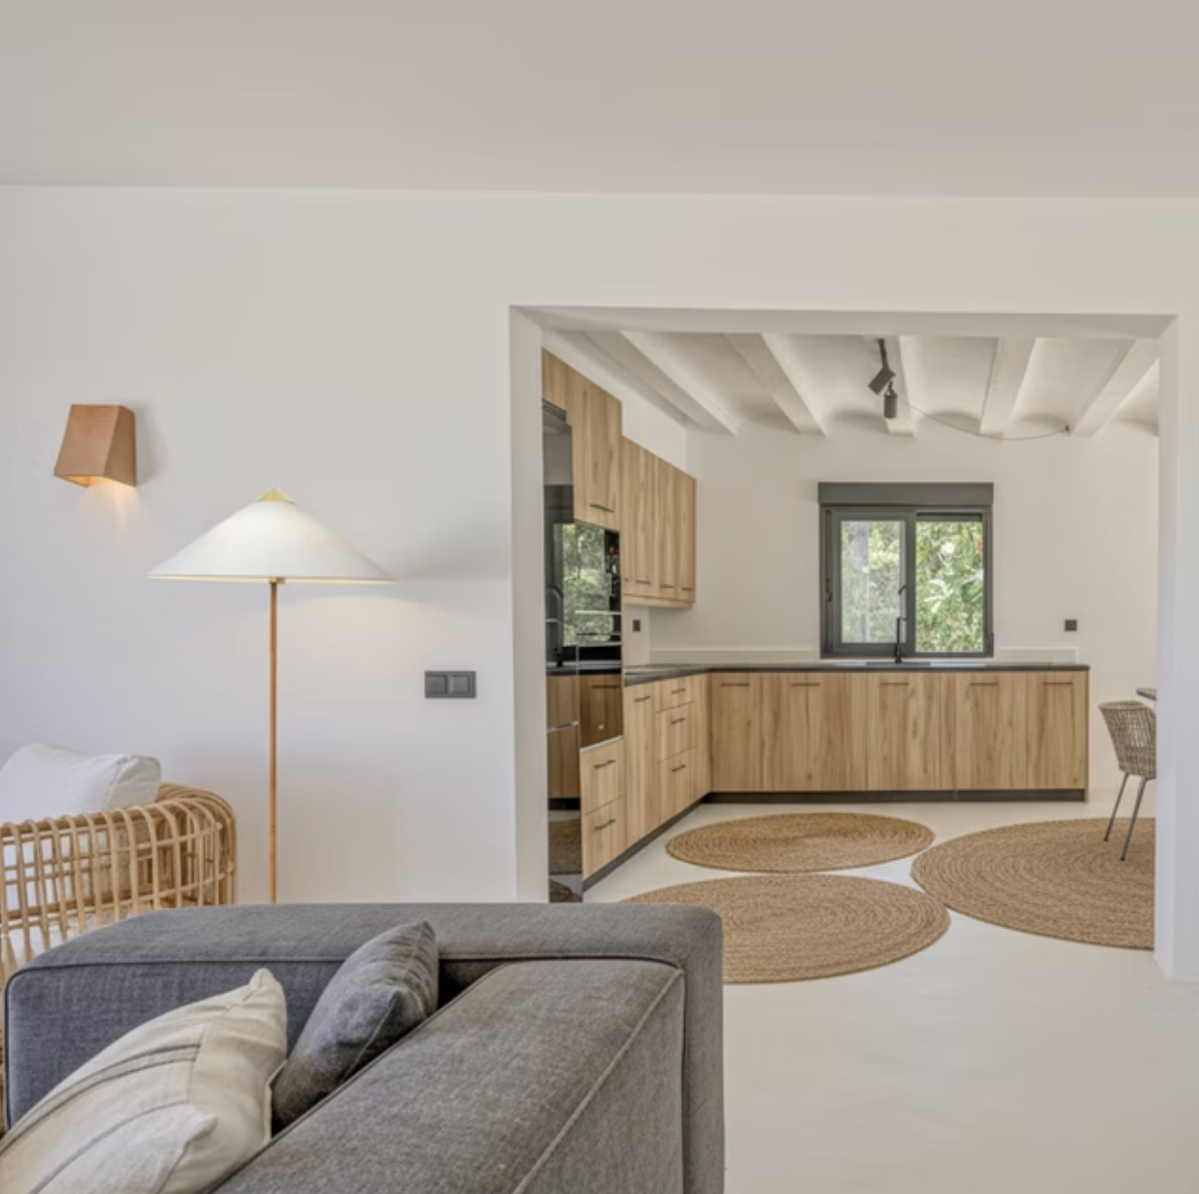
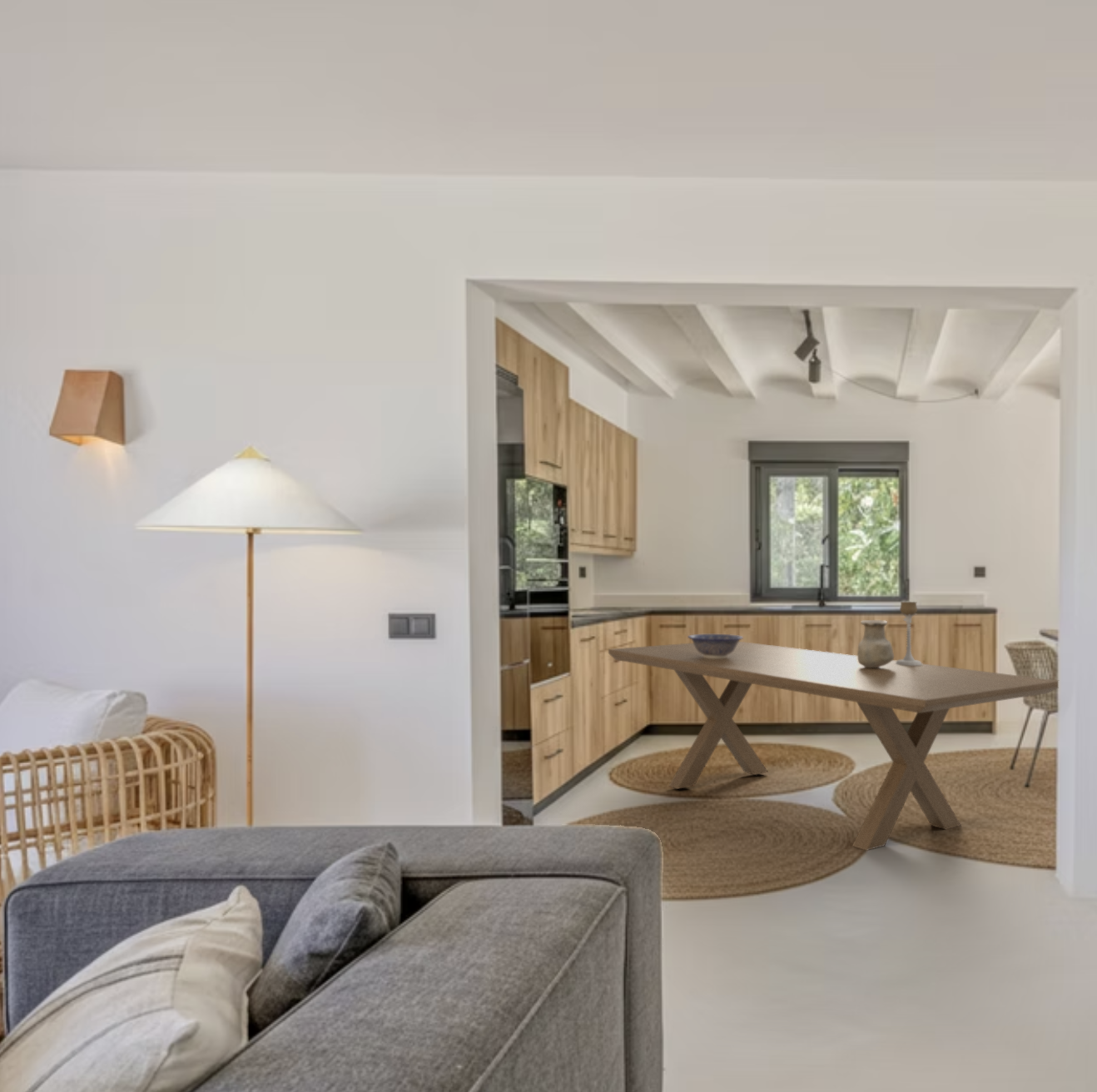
+ decorative bowl [687,633,744,658]
+ dining table [608,641,1059,851]
+ candle holder [896,601,924,666]
+ vase [856,619,895,668]
